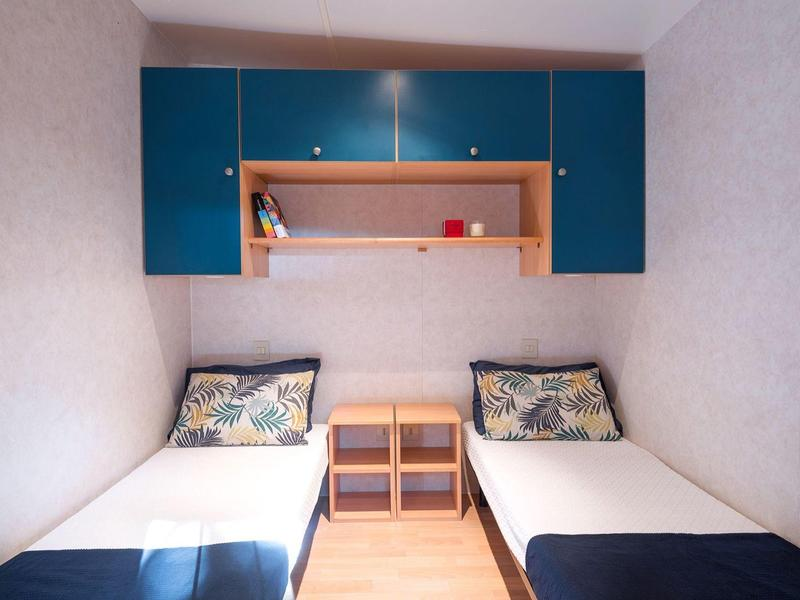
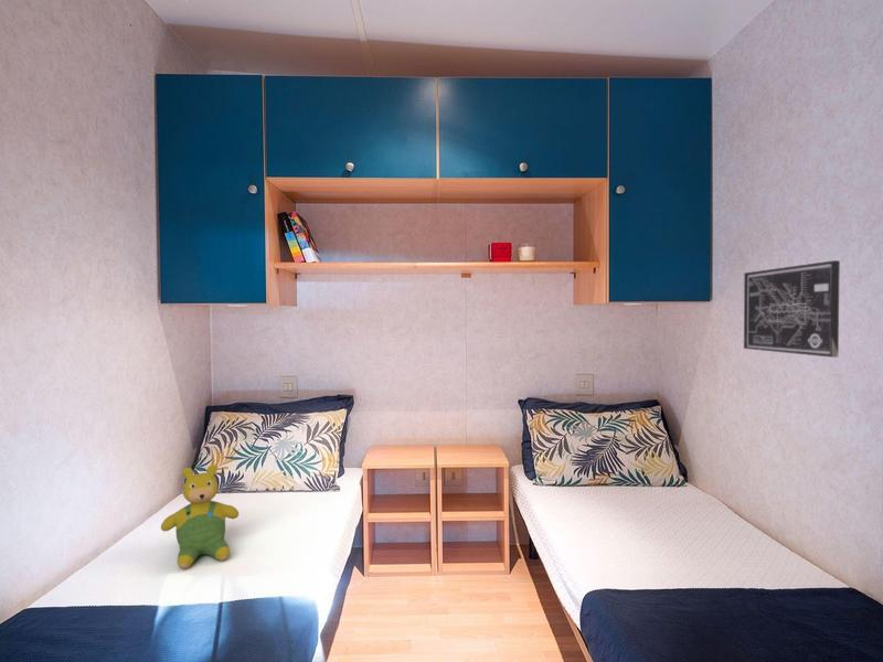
+ wall art [743,259,841,359]
+ teddy bear [160,463,240,569]
